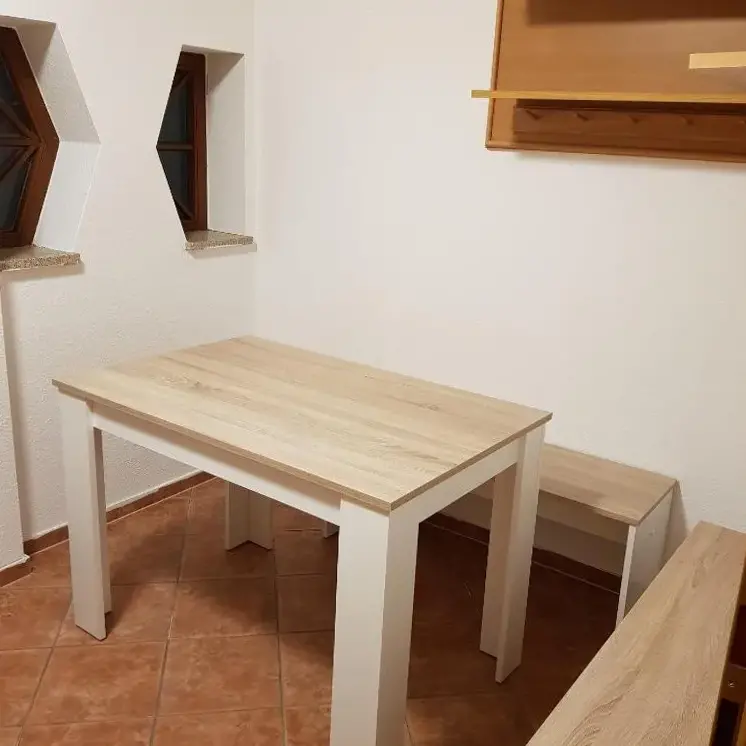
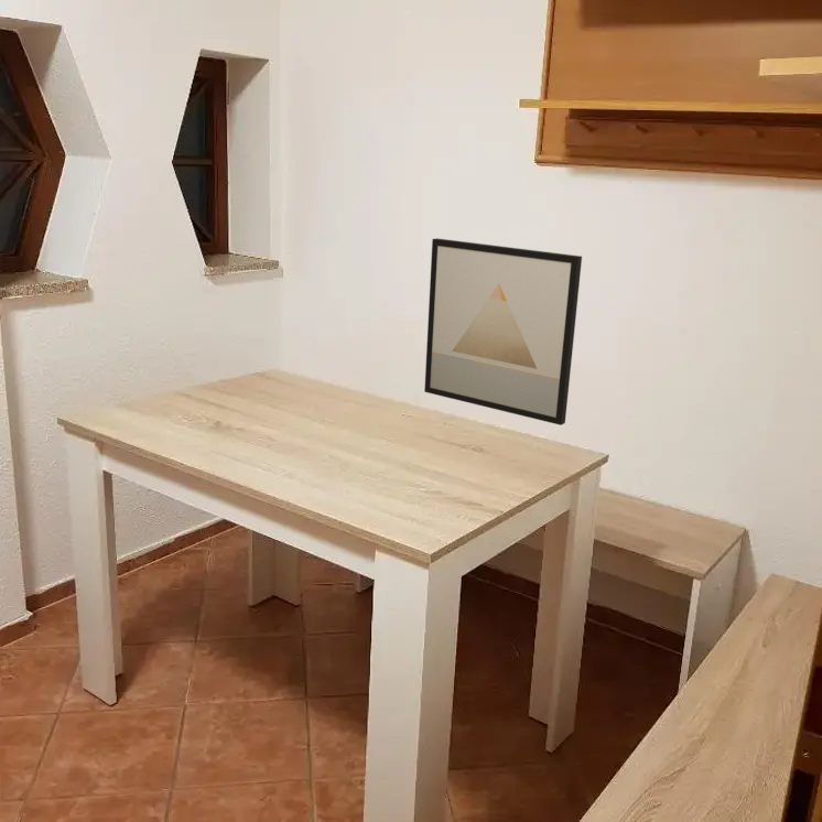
+ wall art [423,237,583,426]
